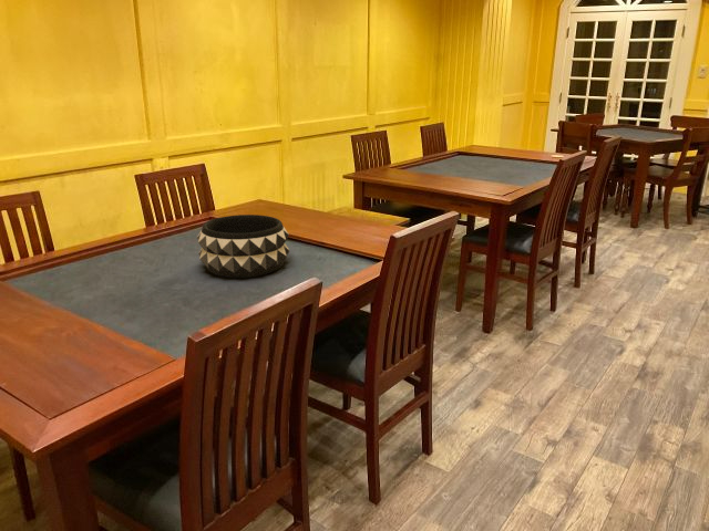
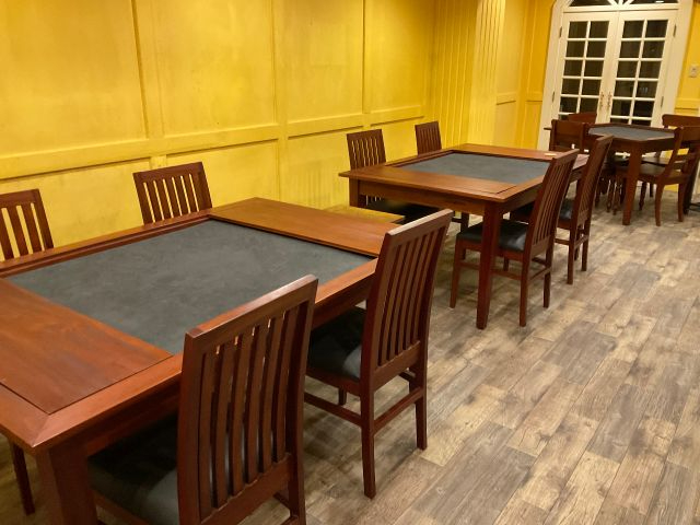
- decorative bowl [196,214,290,278]
